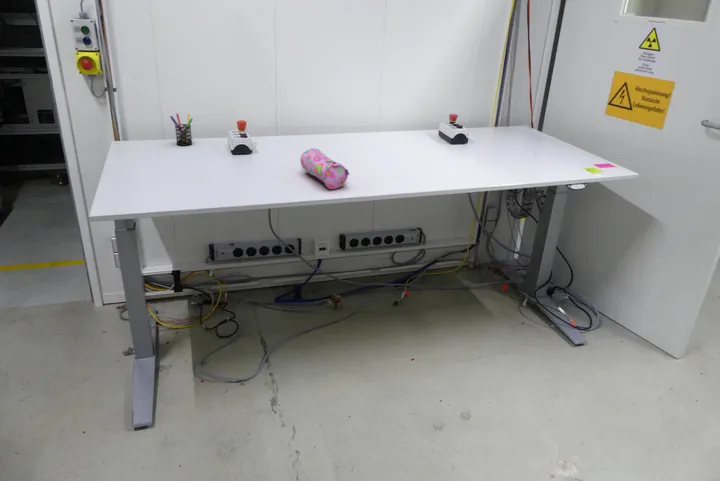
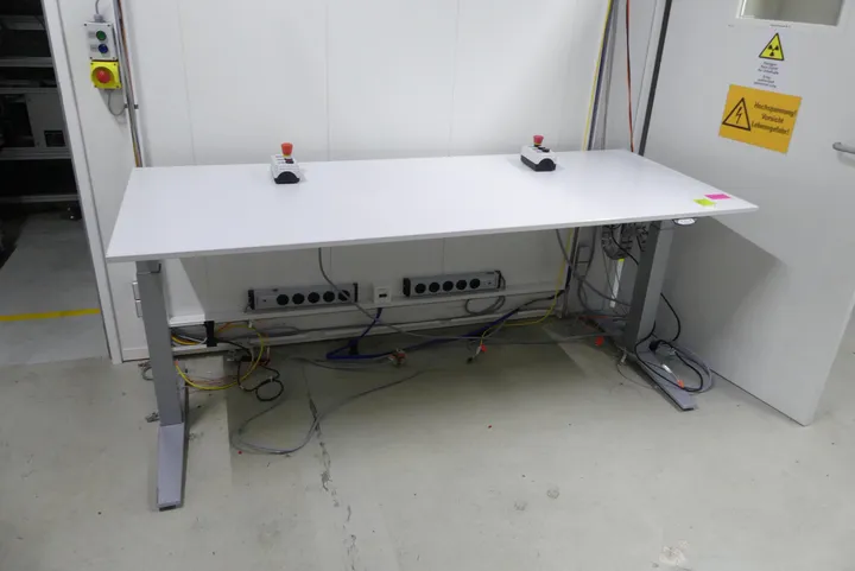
- pencil case [299,147,350,190]
- pen holder [169,112,194,147]
